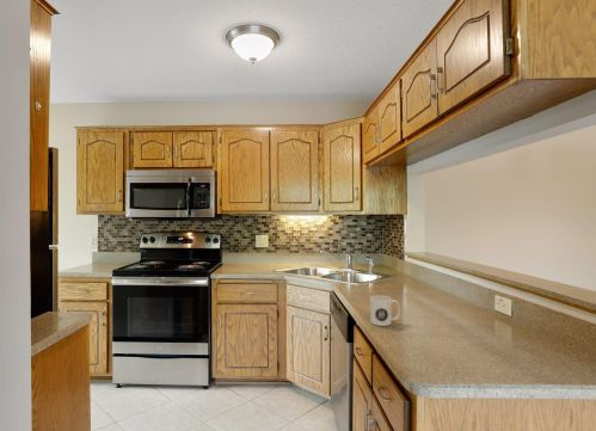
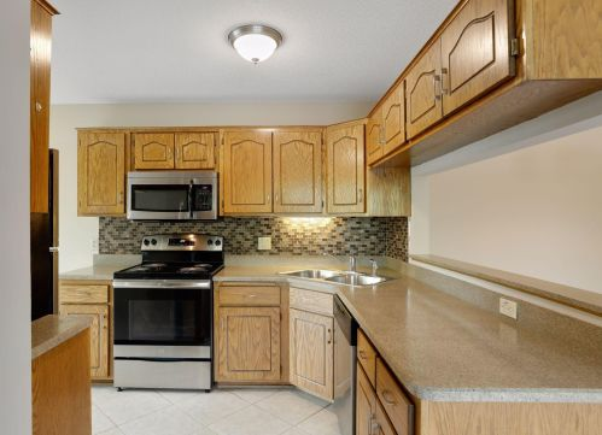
- mug [369,295,401,327]
